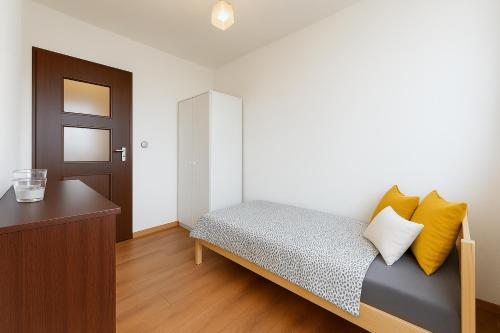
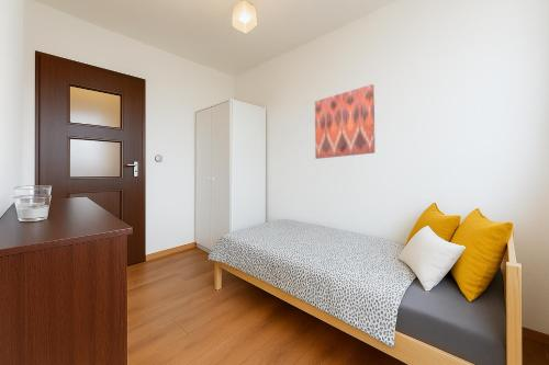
+ wall art [314,83,376,160]
